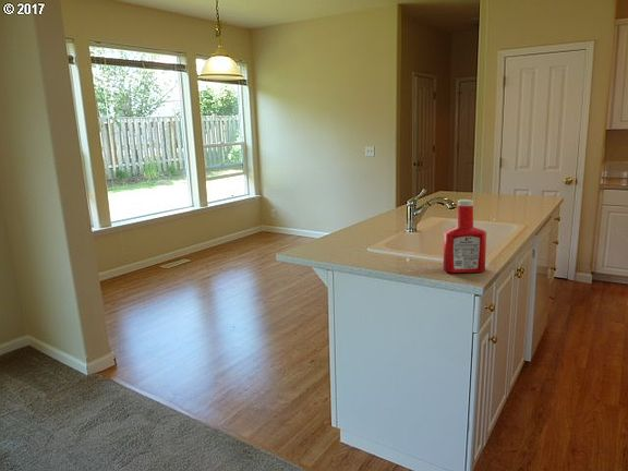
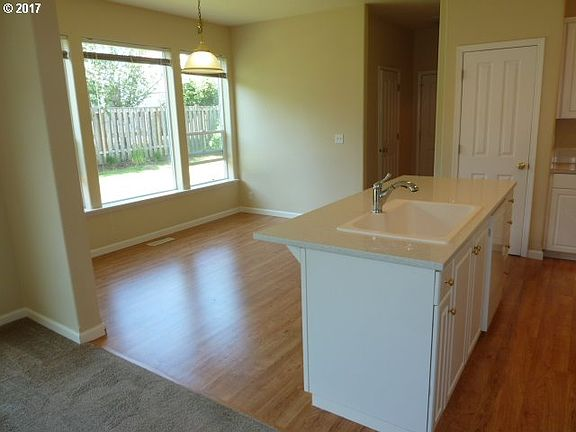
- soap bottle [443,198,487,274]
